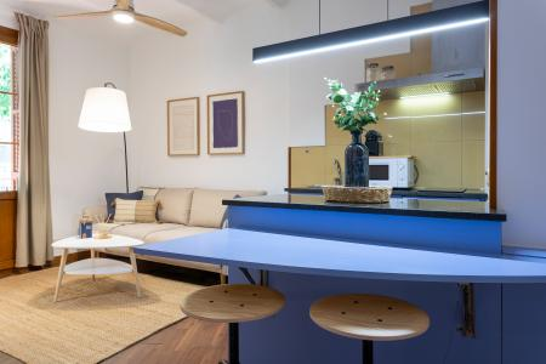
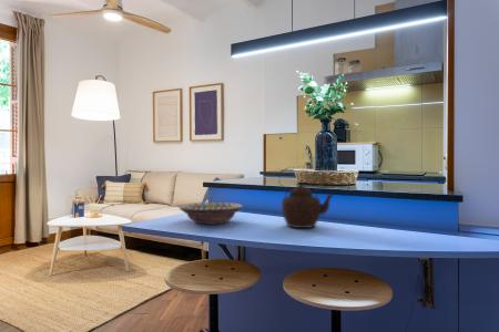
+ decorative bowl [177,201,244,225]
+ teapot [277,165,335,229]
